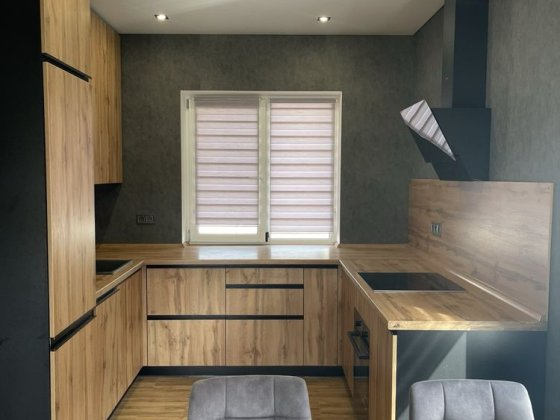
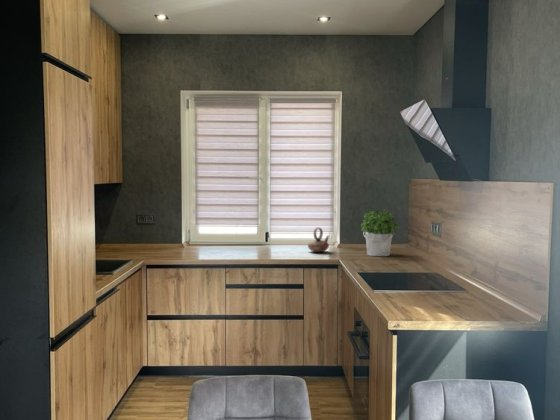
+ teapot [307,226,330,253]
+ potted plant [359,208,402,257]
